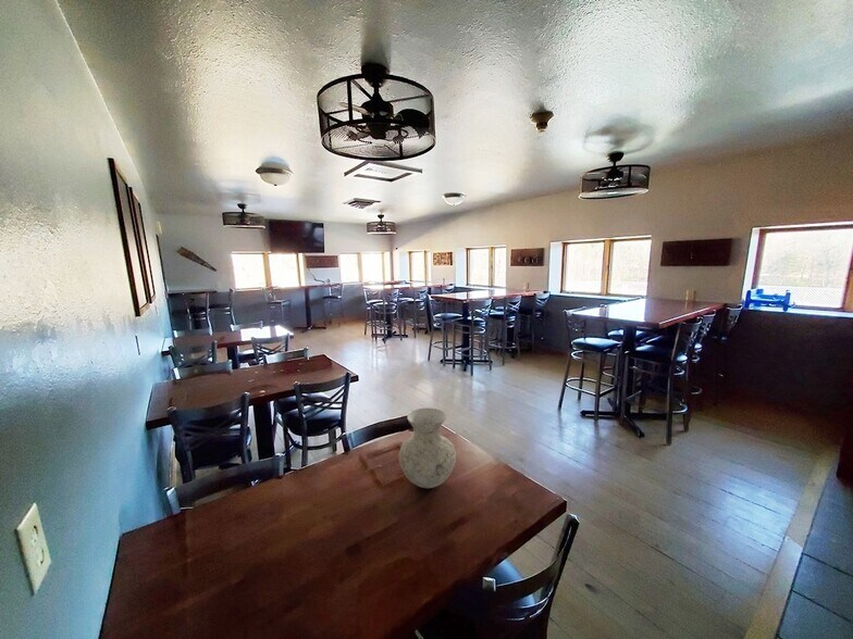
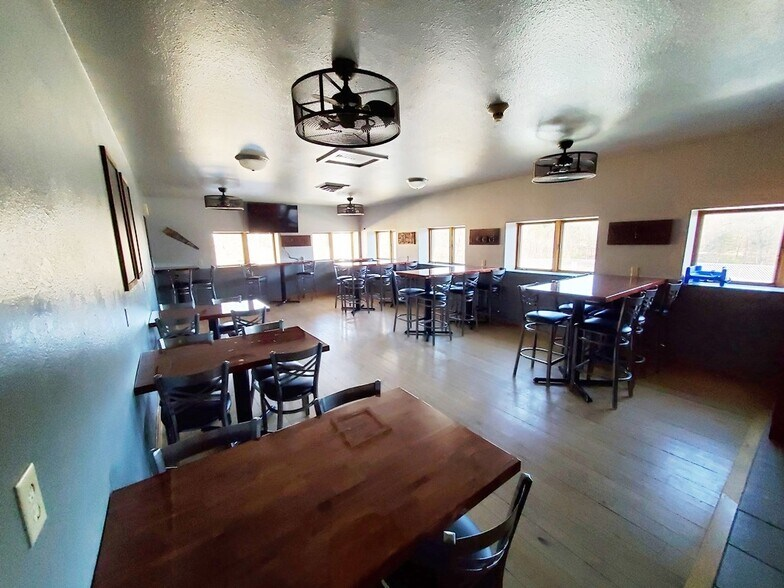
- vase [398,406,457,489]
